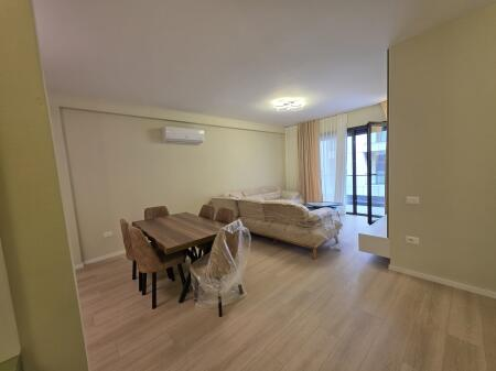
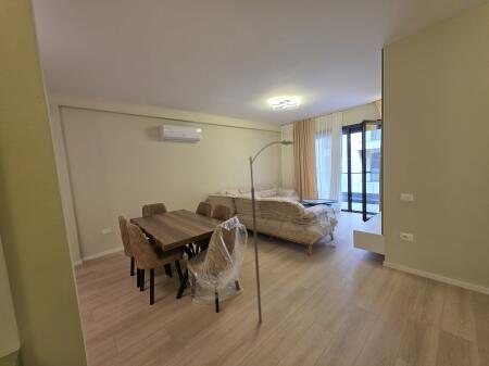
+ street lamp [248,139,294,323]
